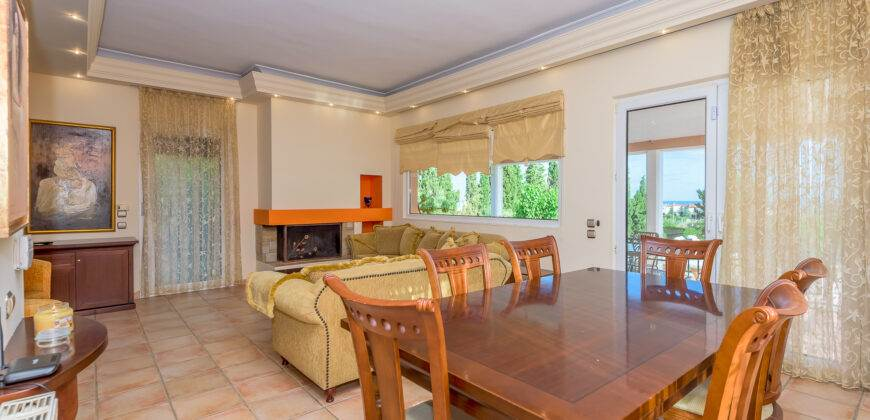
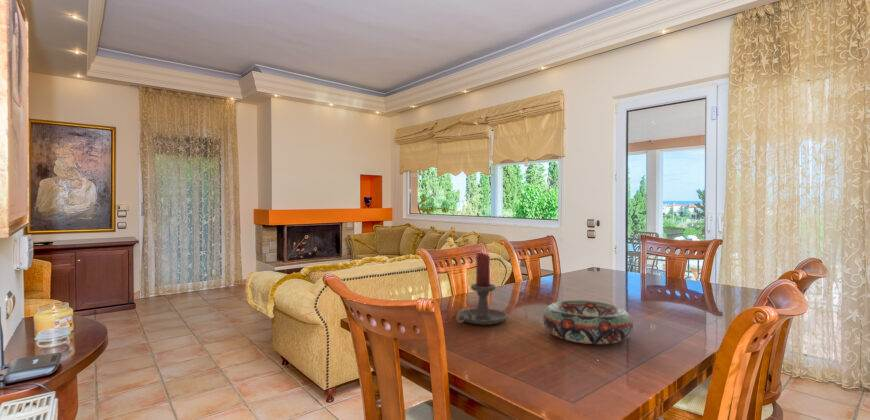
+ decorative bowl [542,299,634,345]
+ candle holder [455,252,508,326]
